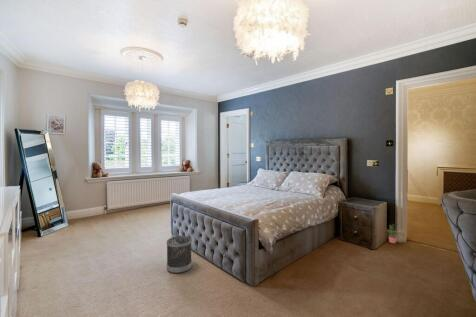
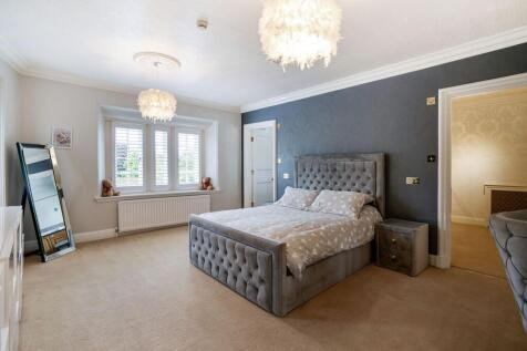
- potted plant [385,223,405,244]
- wastebasket [166,235,193,274]
